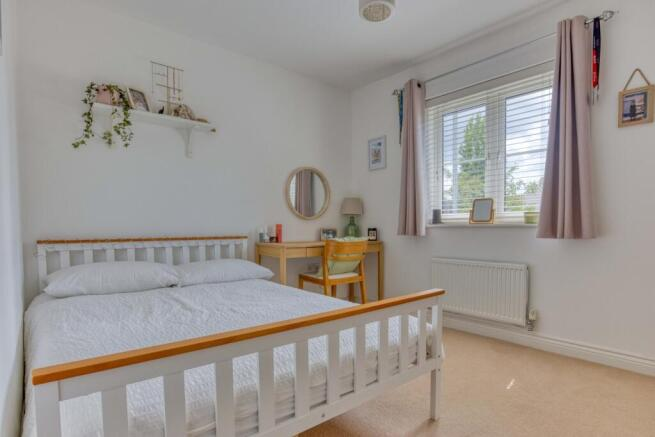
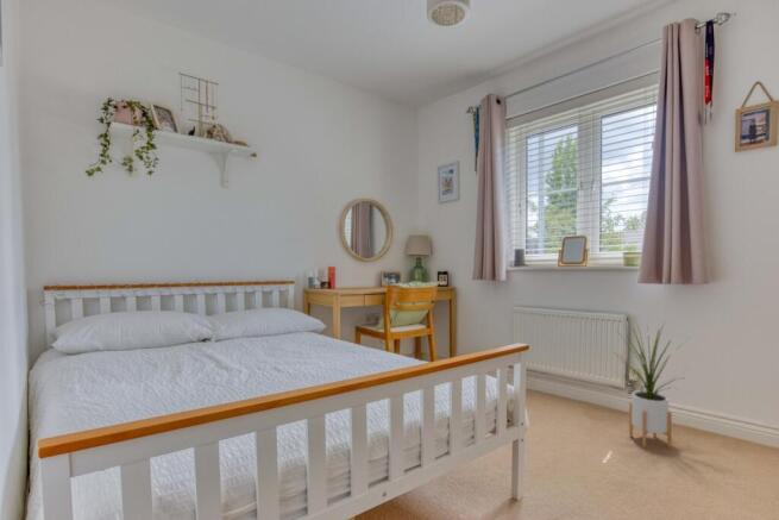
+ house plant [614,319,692,450]
